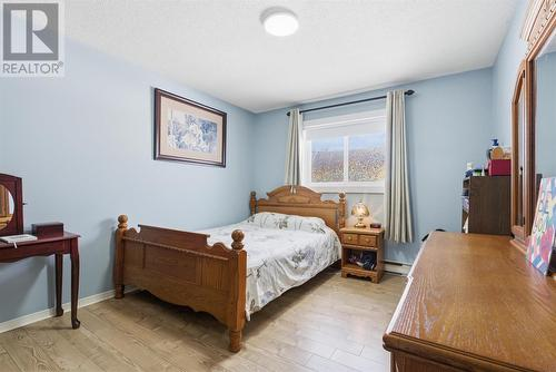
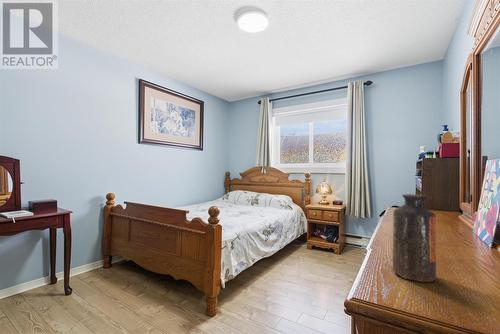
+ bottle [392,193,437,283]
